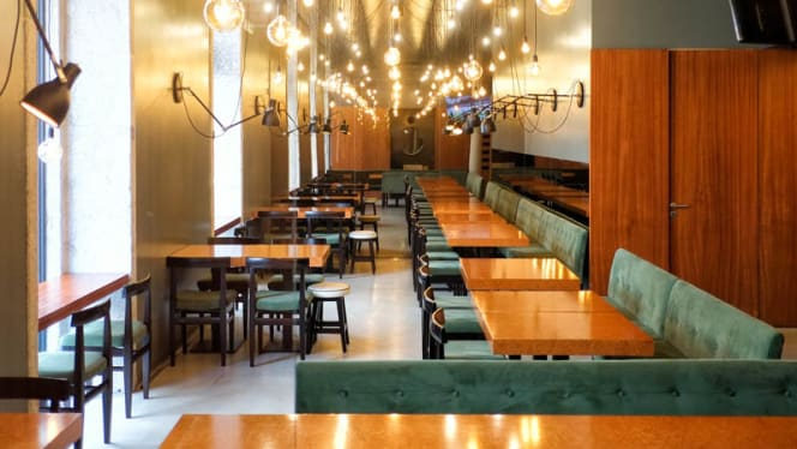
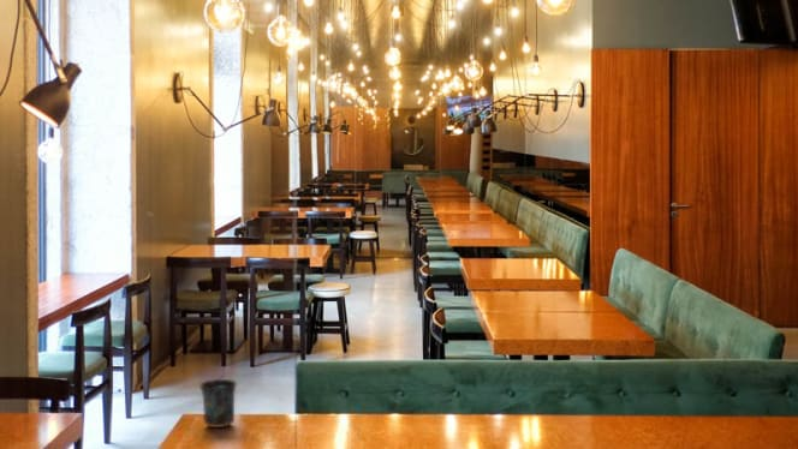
+ mug [198,378,238,429]
